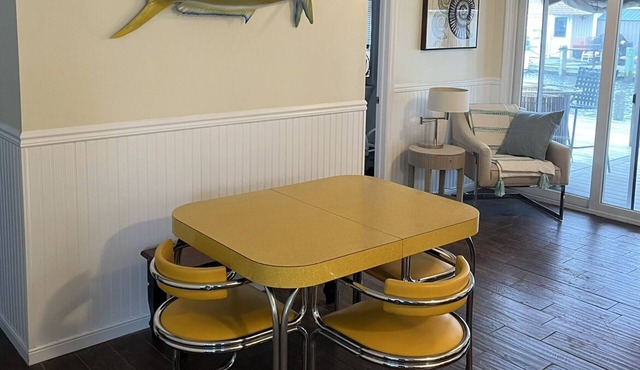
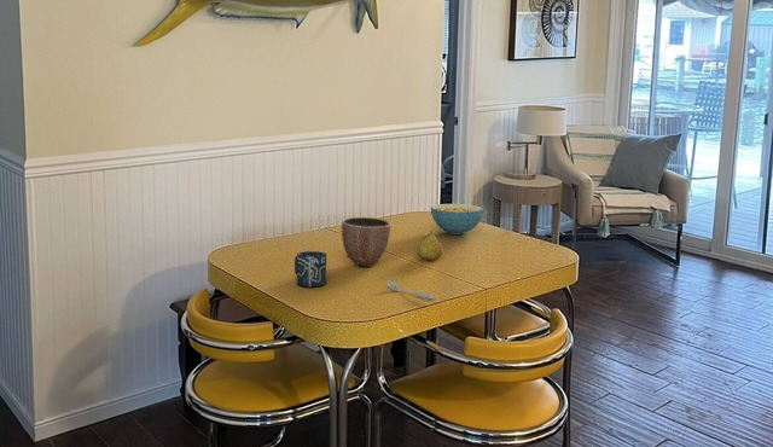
+ cereal bowl [430,203,484,236]
+ fruit [415,228,443,261]
+ cup [293,250,327,288]
+ decorative bowl [341,216,391,268]
+ spoon [386,279,437,301]
